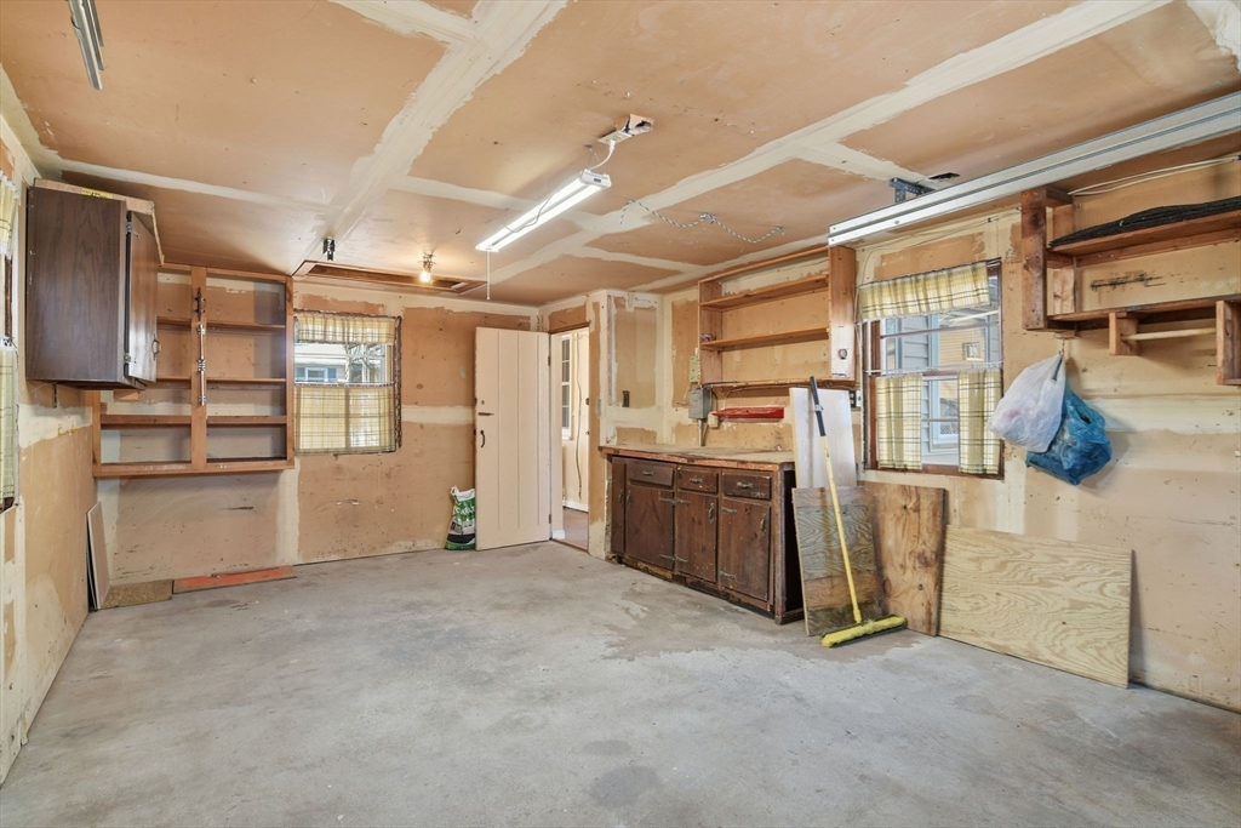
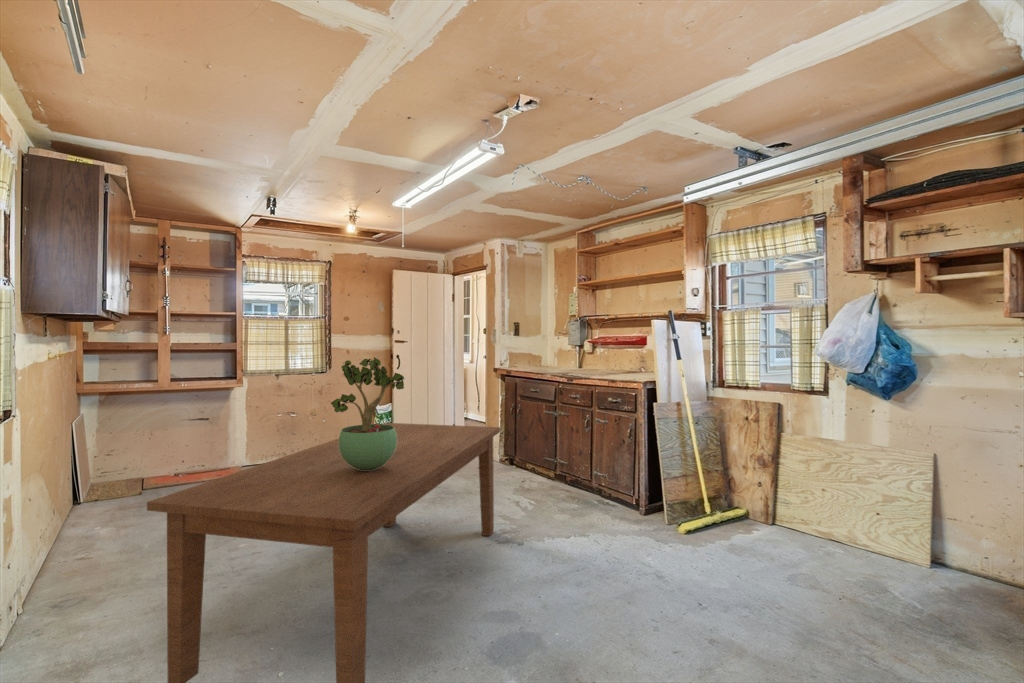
+ dining table [146,422,501,683]
+ potted plant [330,356,405,470]
